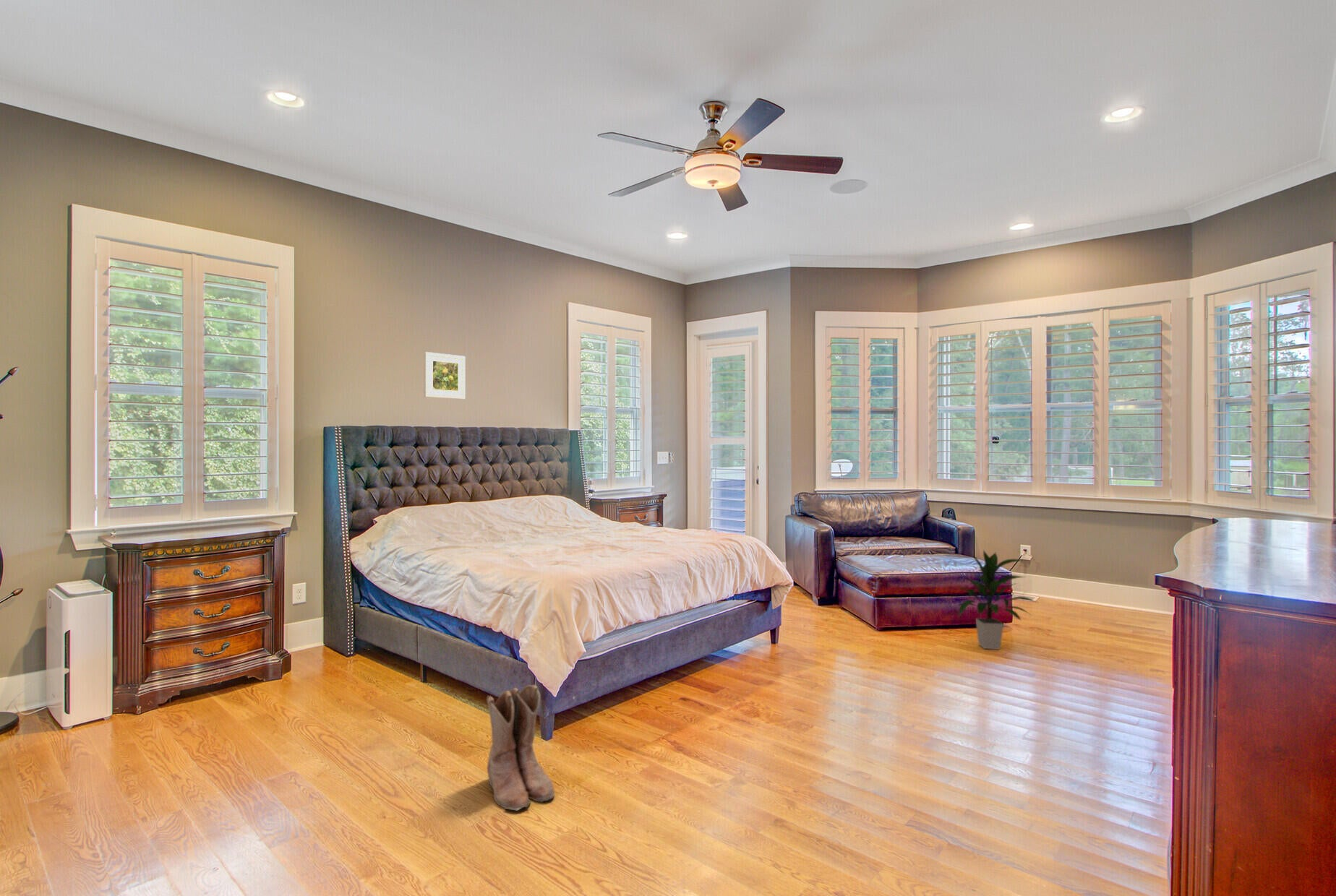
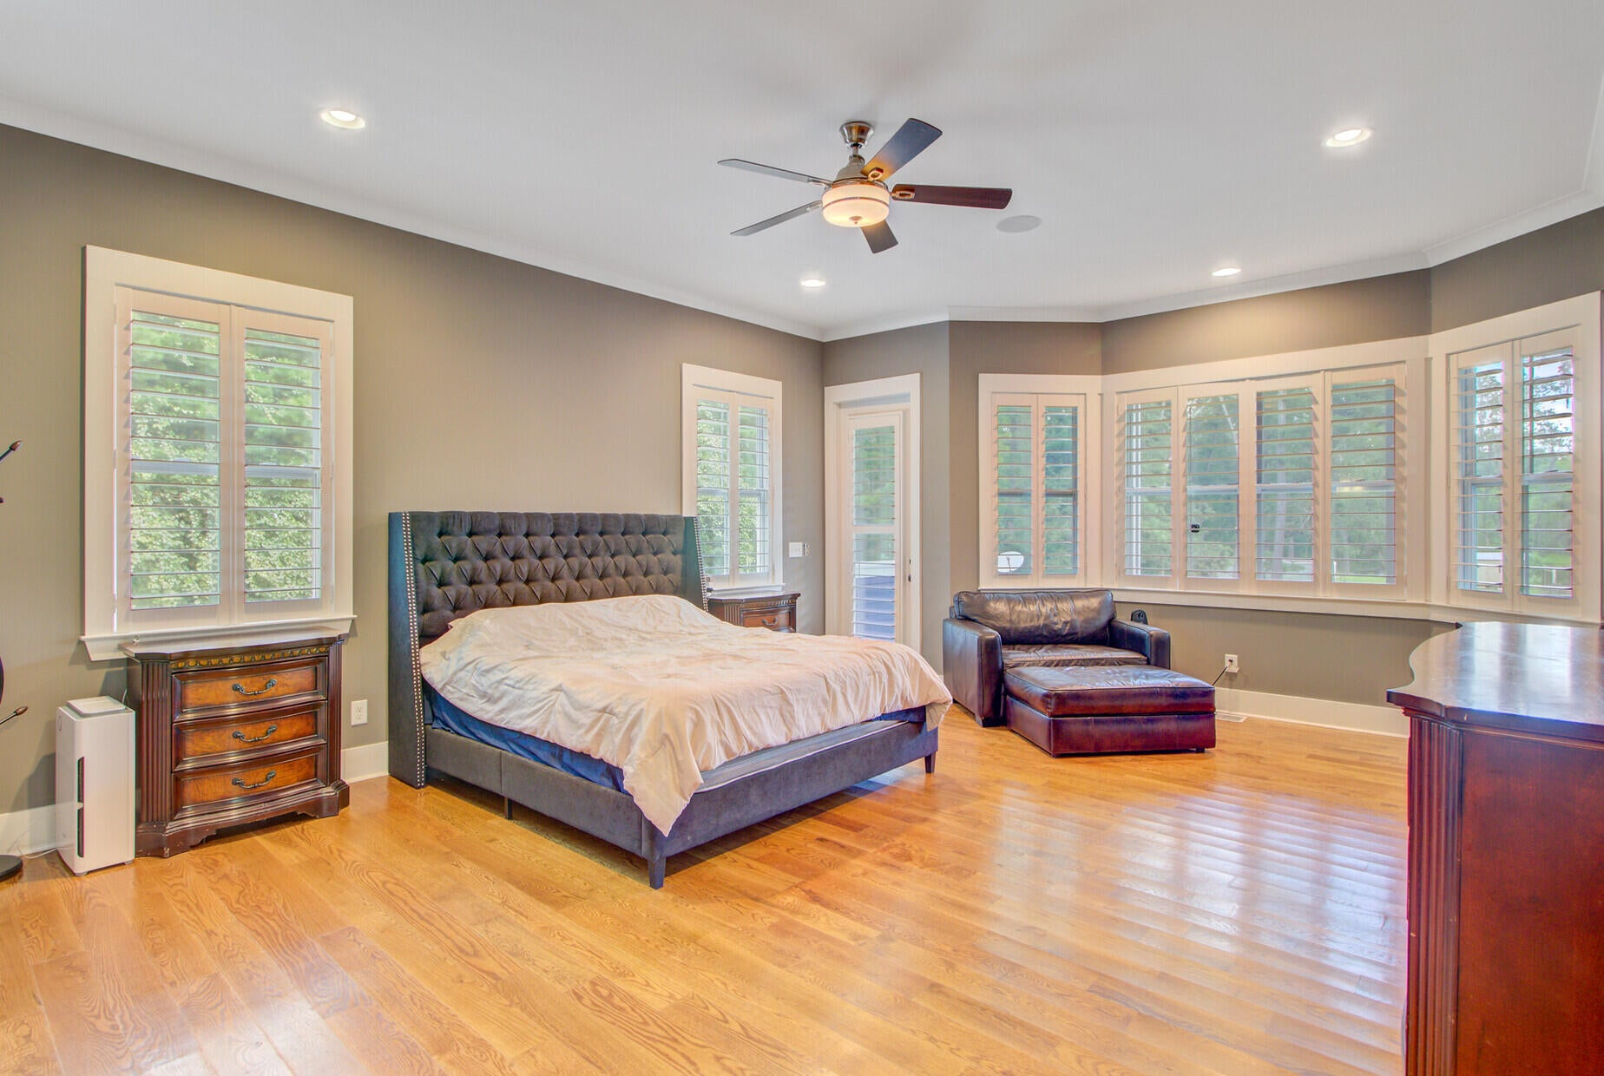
- boots [486,684,555,811]
- indoor plant [954,549,1038,650]
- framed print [424,351,466,400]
